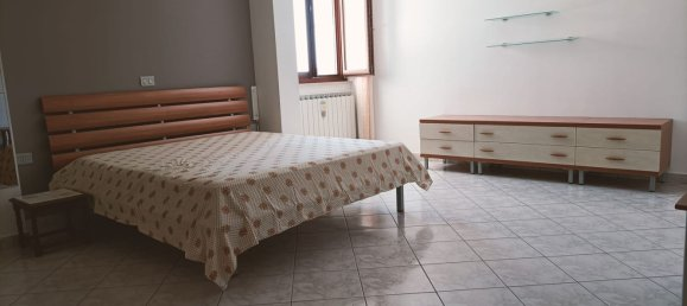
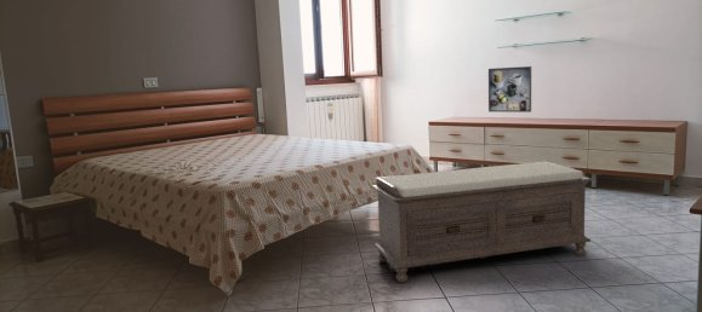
+ bench [371,161,593,283]
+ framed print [487,65,533,114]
